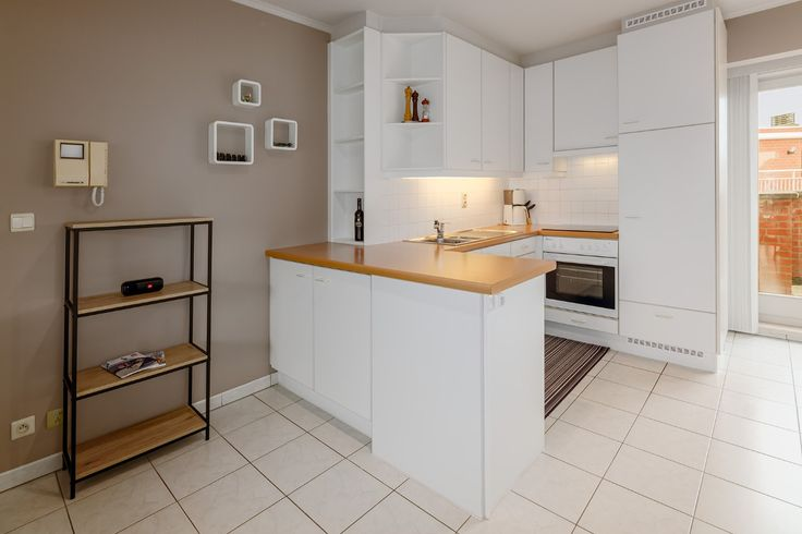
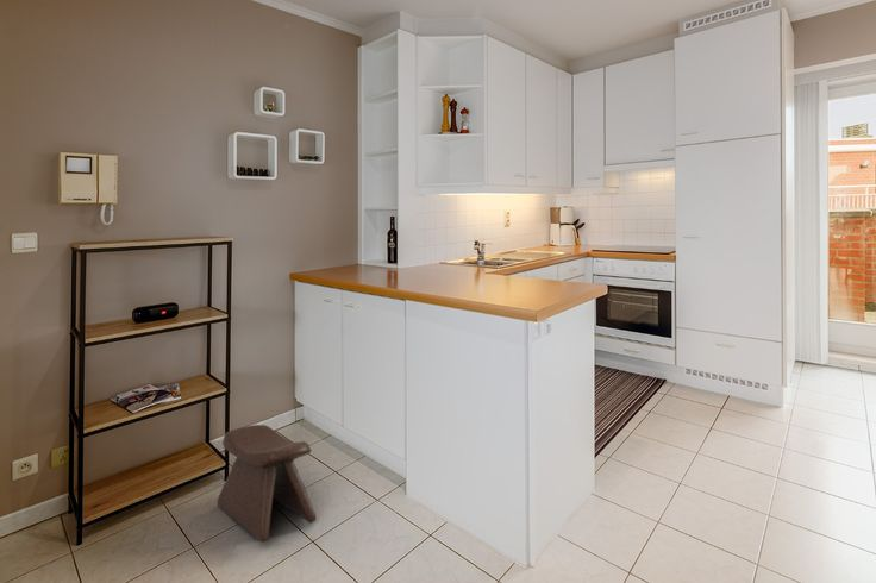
+ stool [217,424,317,543]
